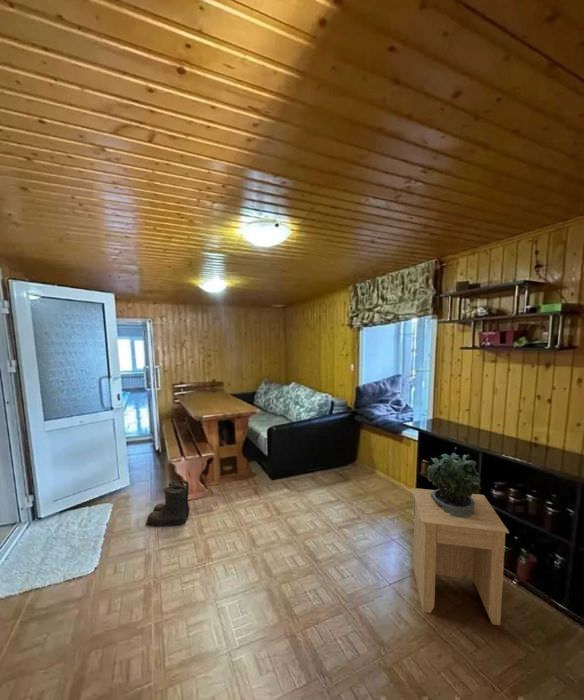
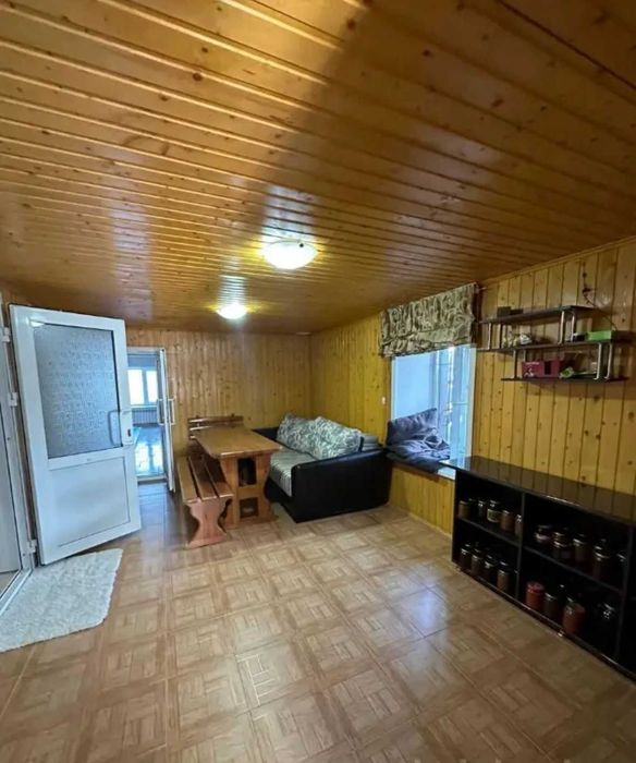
- boots [145,479,191,528]
- side table [411,487,510,626]
- potted plant [426,447,482,518]
